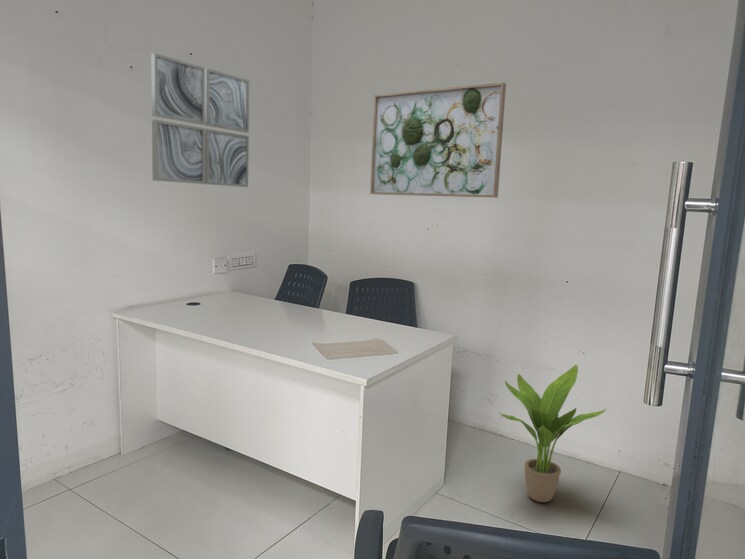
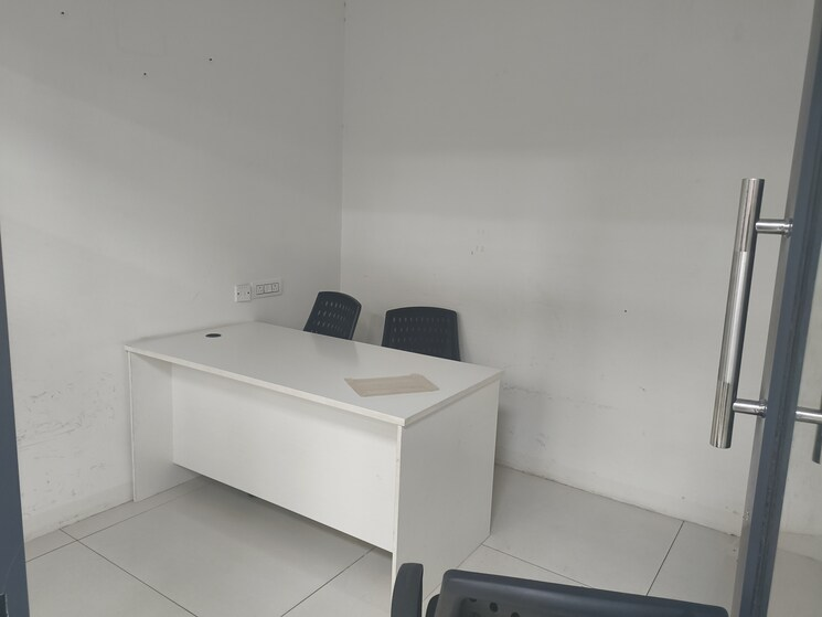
- wall art [150,52,251,188]
- potted plant [497,364,607,503]
- wall art [369,82,507,199]
